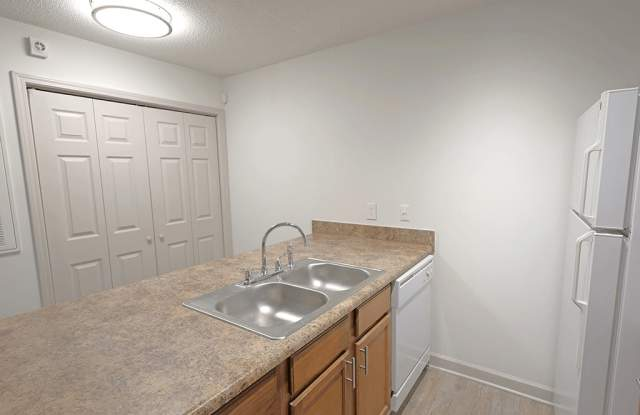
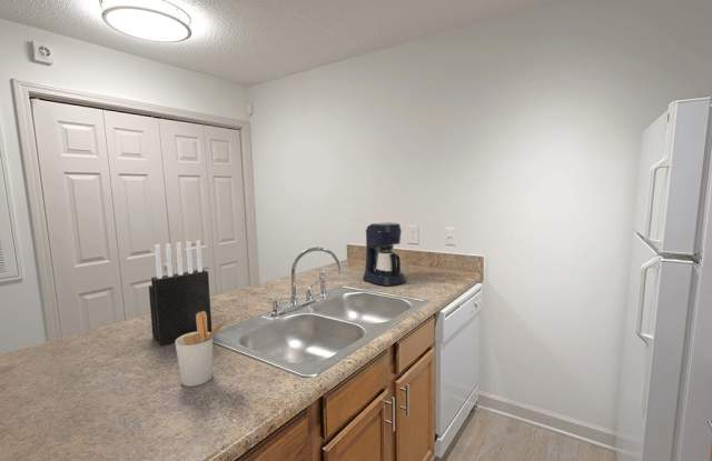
+ knife block [148,240,212,347]
+ utensil holder [175,311,233,388]
+ coffee maker [362,221,407,287]
